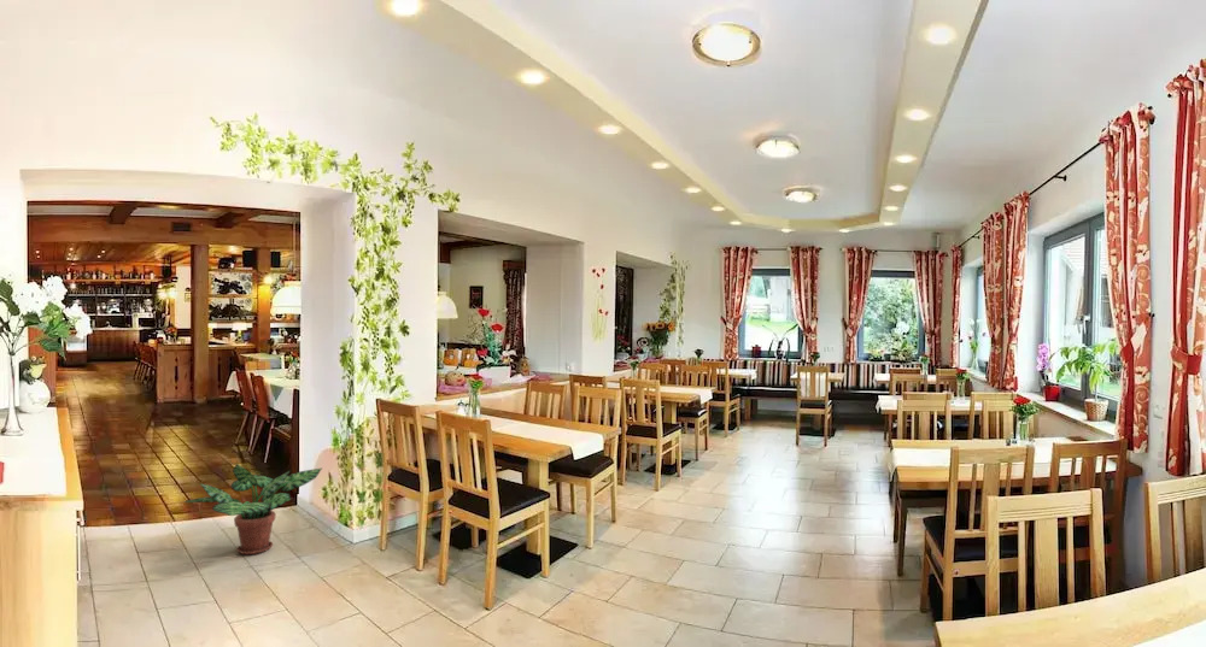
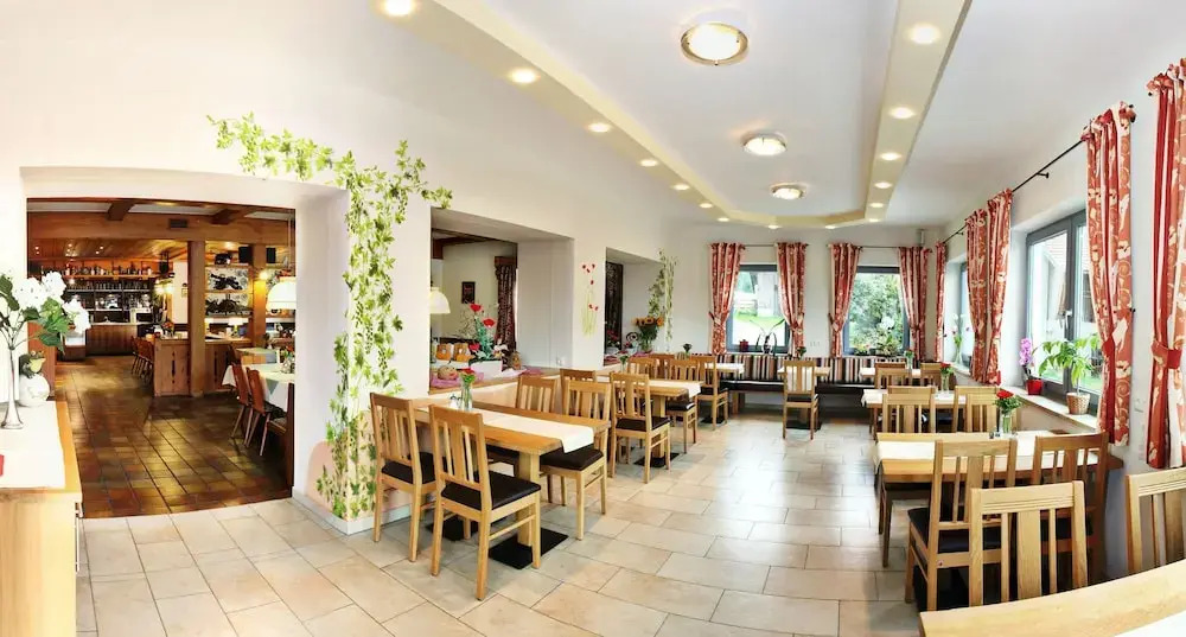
- potted plant [183,463,323,555]
